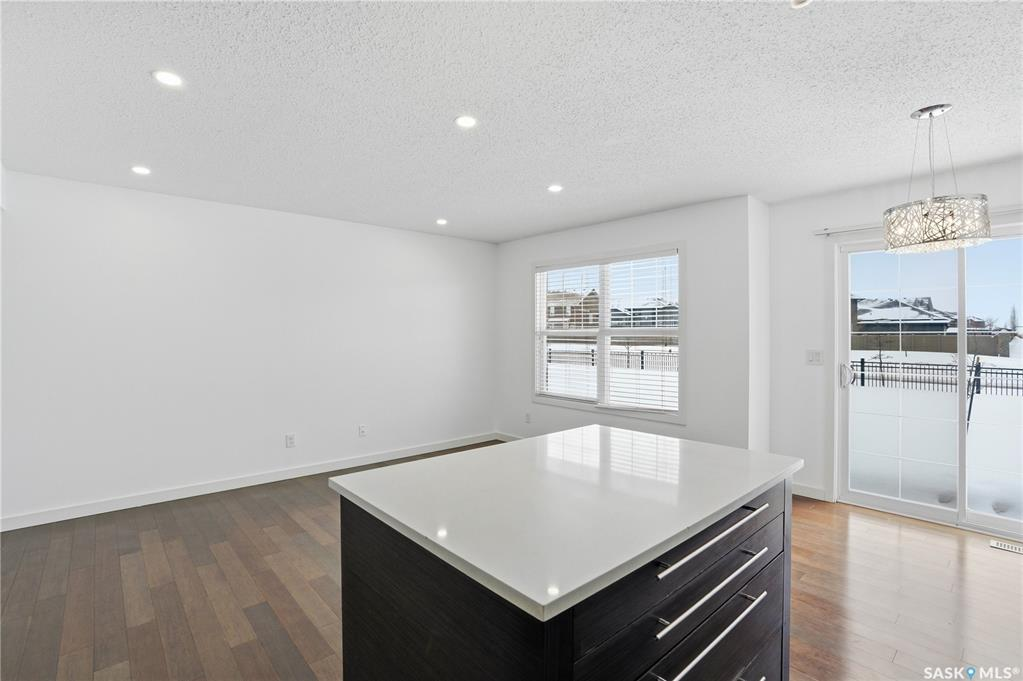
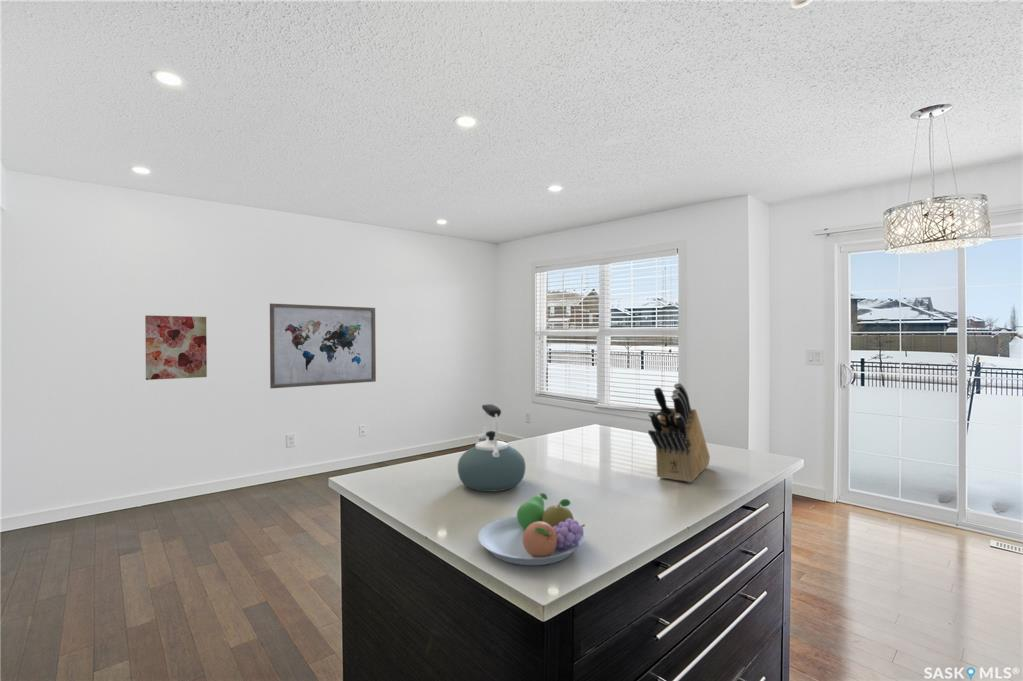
+ wall art [269,302,377,389]
+ knife block [647,382,711,483]
+ kettle [457,403,527,493]
+ fruit bowl [477,492,586,566]
+ wall art [144,314,208,381]
